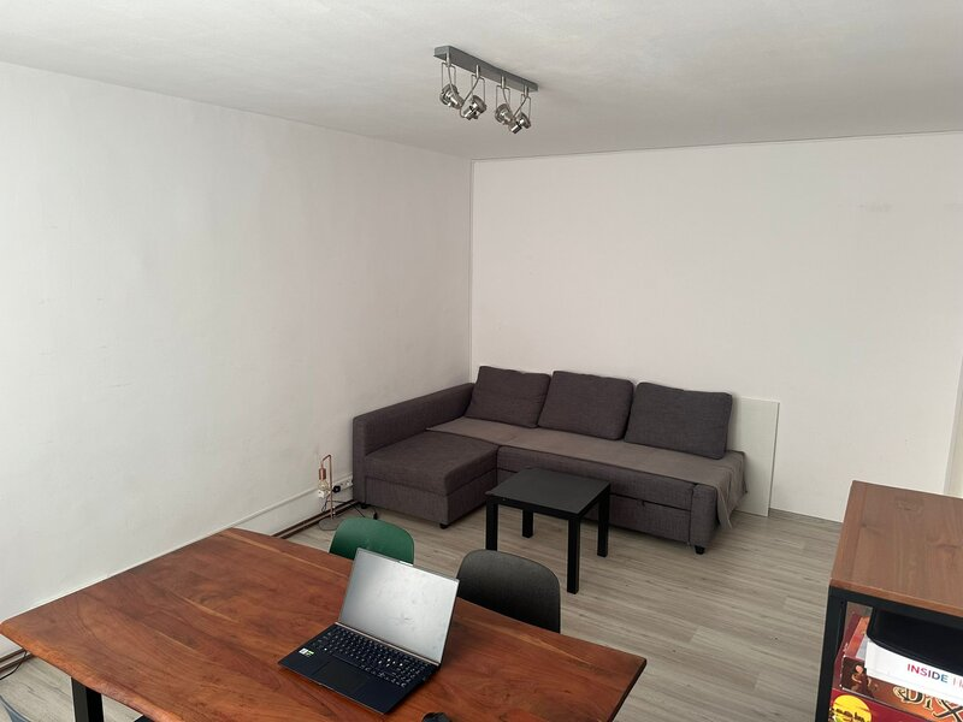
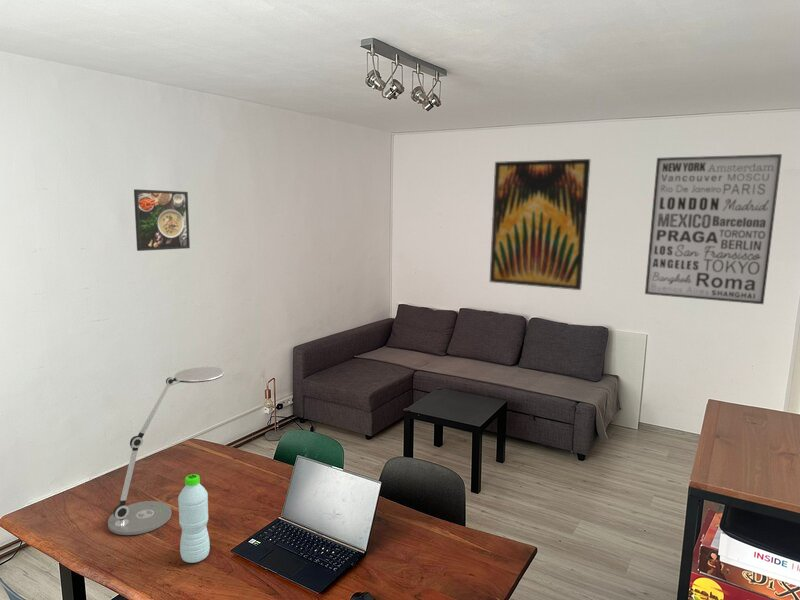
+ water bottle [177,473,211,564]
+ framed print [133,188,191,252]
+ wall art [644,153,783,305]
+ wall art [489,158,591,291]
+ desk lamp [107,366,225,536]
